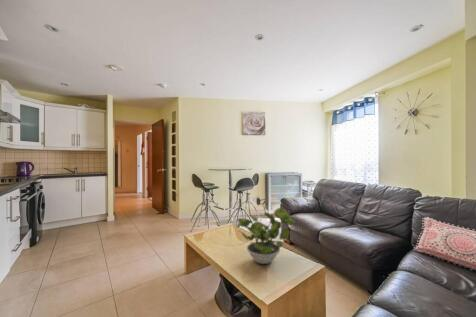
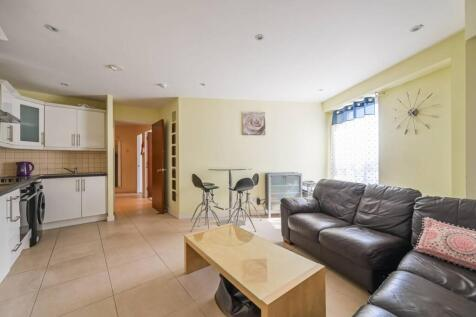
- potted plant [236,207,296,265]
